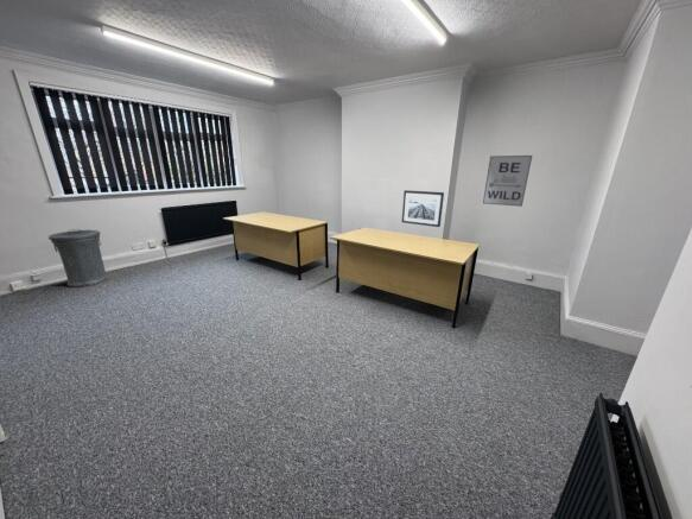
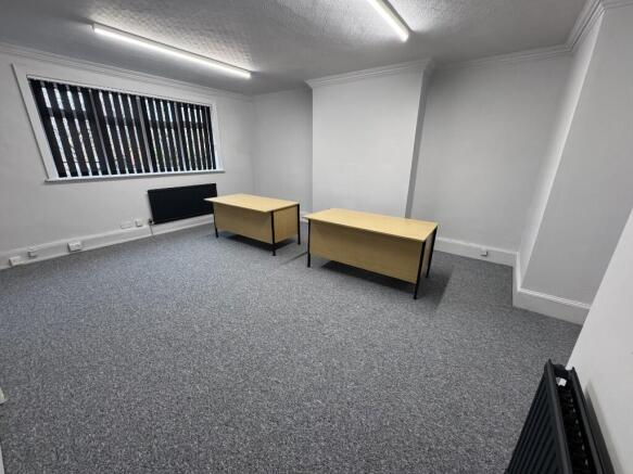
- wall art [482,154,533,208]
- wall art [401,189,445,228]
- trash can [47,228,109,289]
